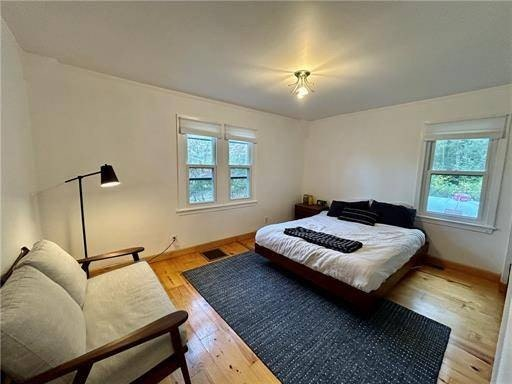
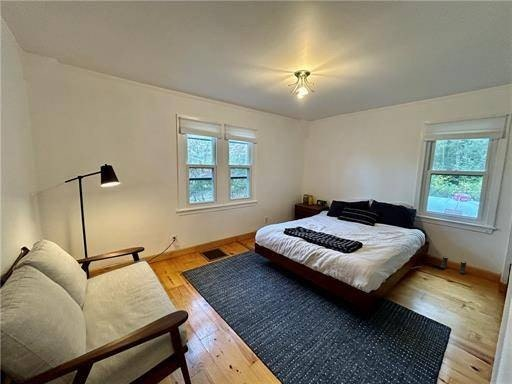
+ boots [439,256,467,275]
